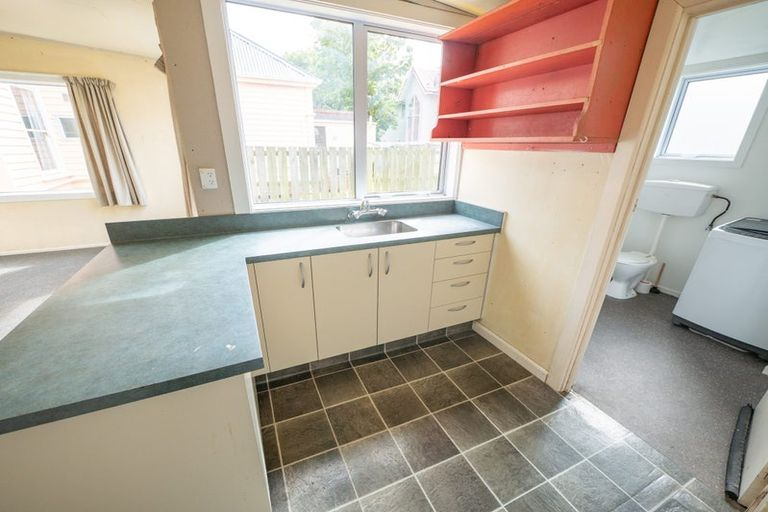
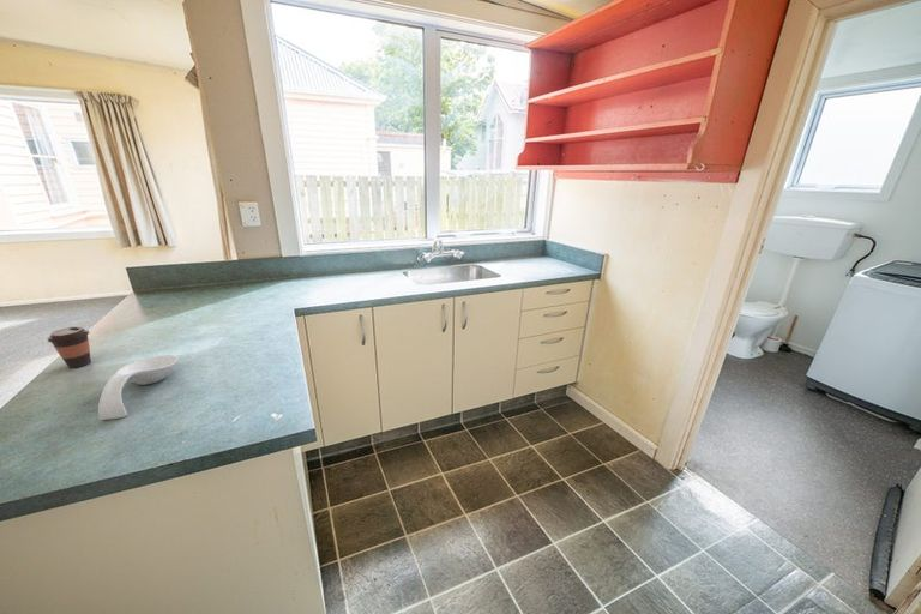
+ spoon rest [97,354,180,421]
+ coffee cup [47,325,92,369]
